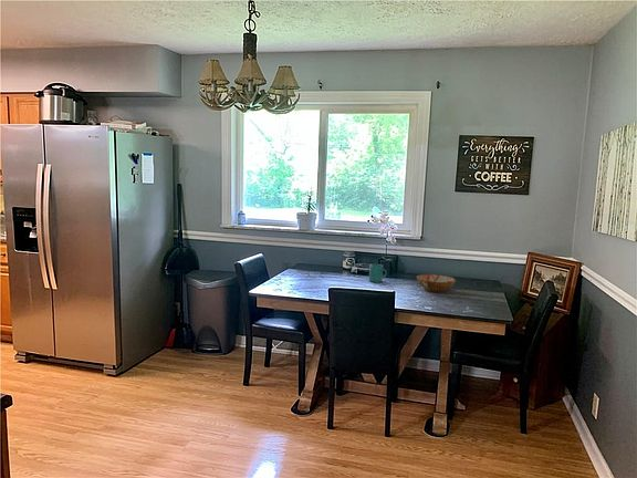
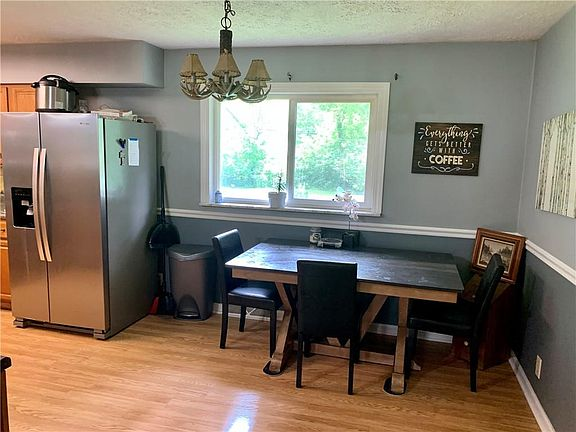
- bowl [416,273,457,293]
- cup [368,263,388,283]
